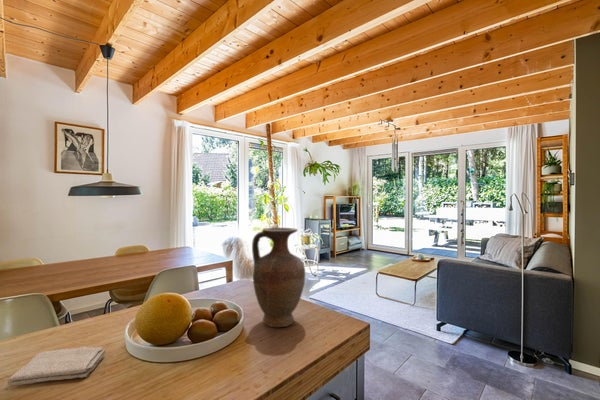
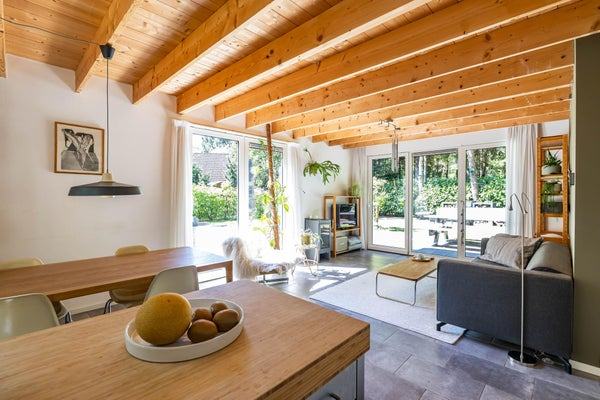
- vase [251,227,306,328]
- washcloth [6,345,107,386]
